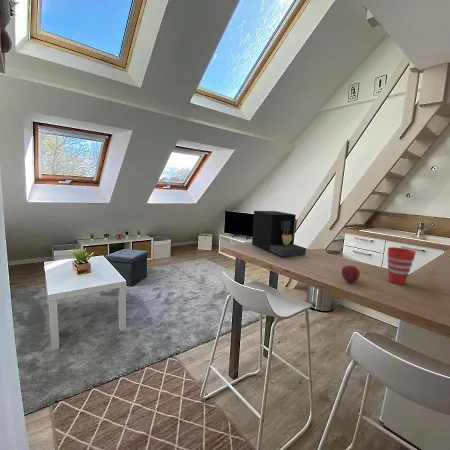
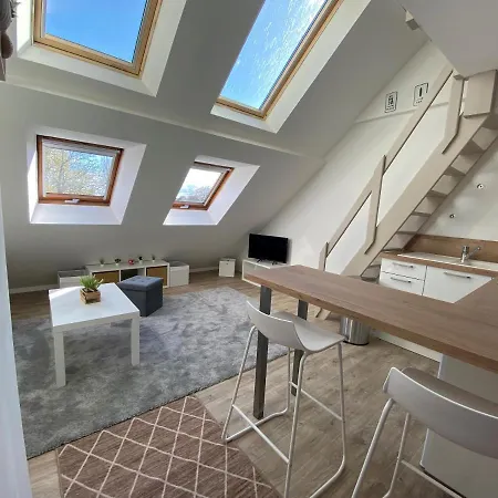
- cup [387,246,417,285]
- fruit [341,264,361,283]
- coffee maker [251,210,307,257]
